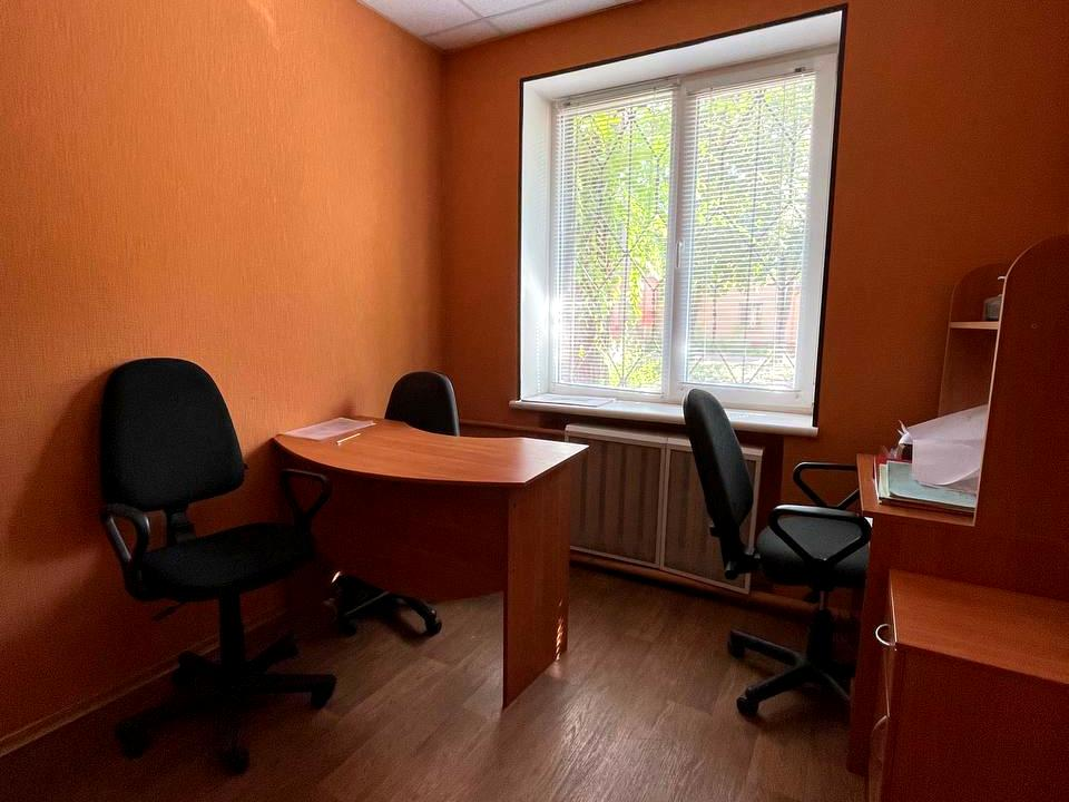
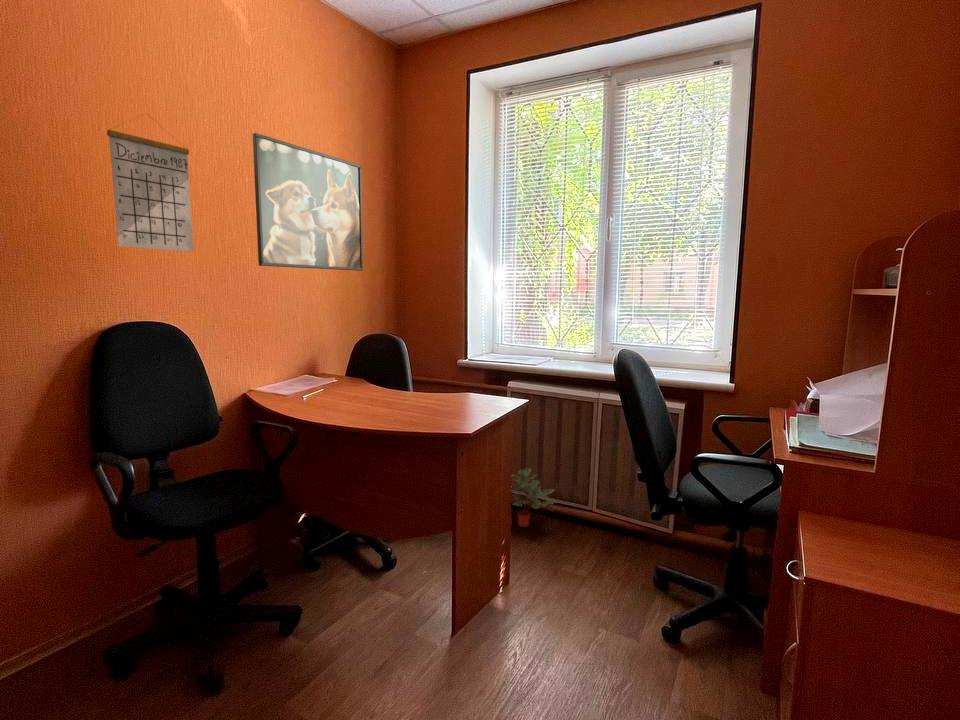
+ calendar [106,112,195,253]
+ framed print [252,132,364,272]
+ potted plant [511,467,560,528]
